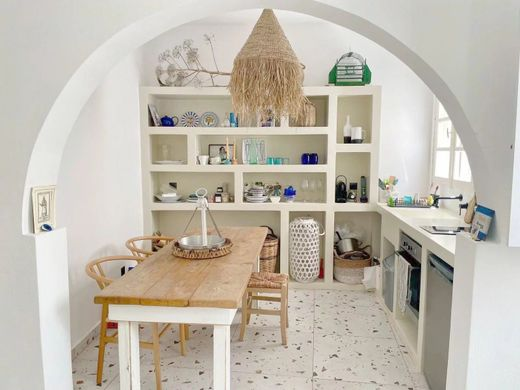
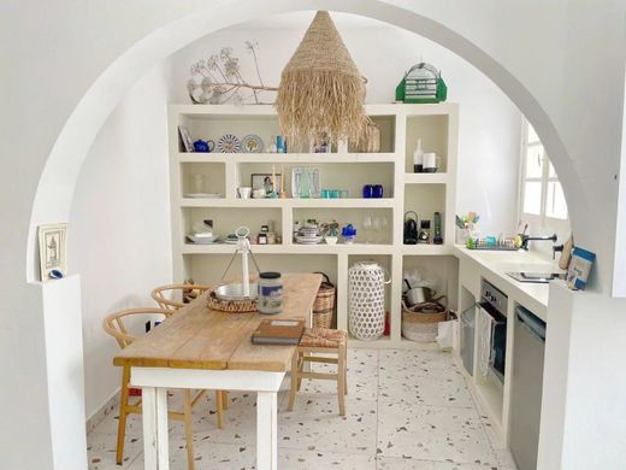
+ notebook [249,318,307,347]
+ jar [256,271,284,315]
